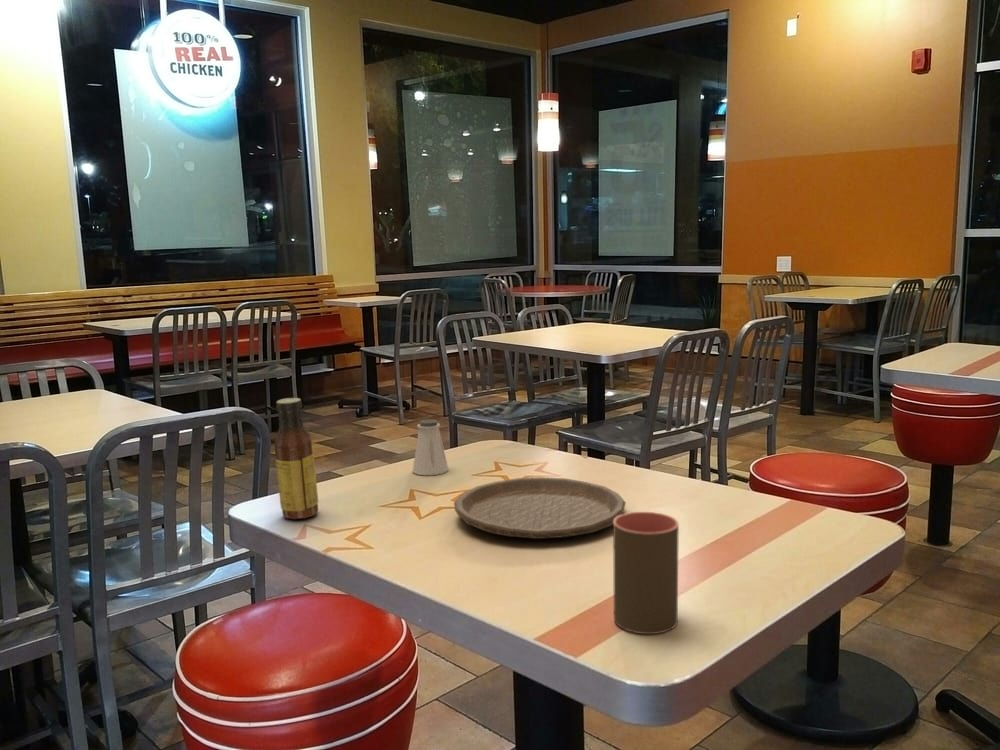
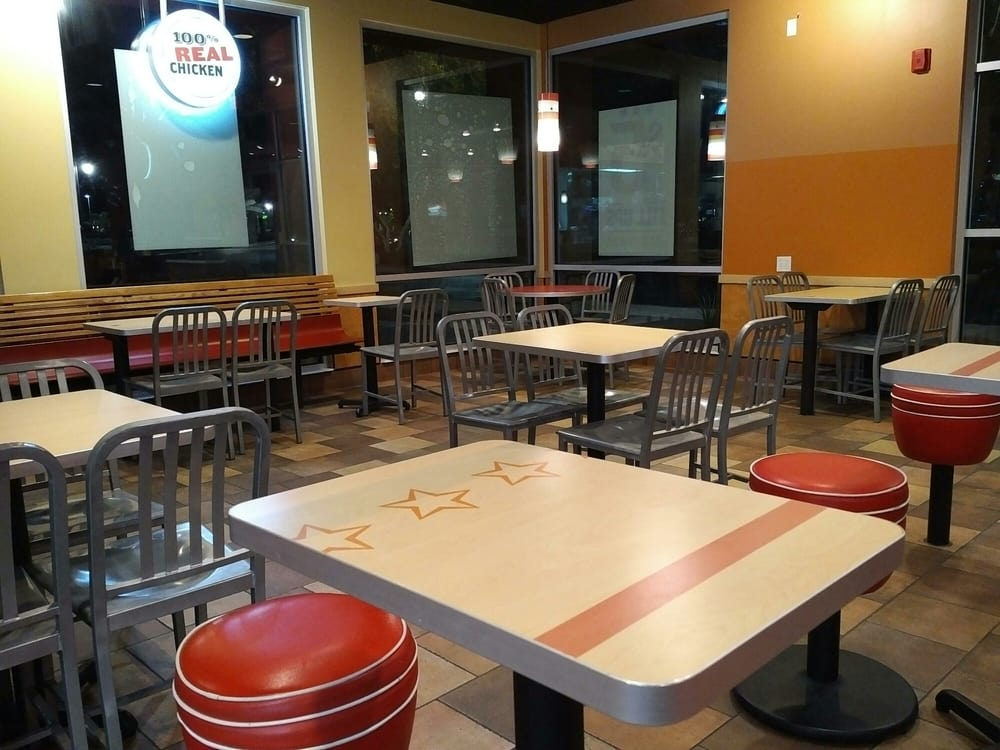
- cup [612,511,680,635]
- sauce bottle [274,397,319,520]
- saltshaker [411,418,449,476]
- plate [453,476,627,540]
